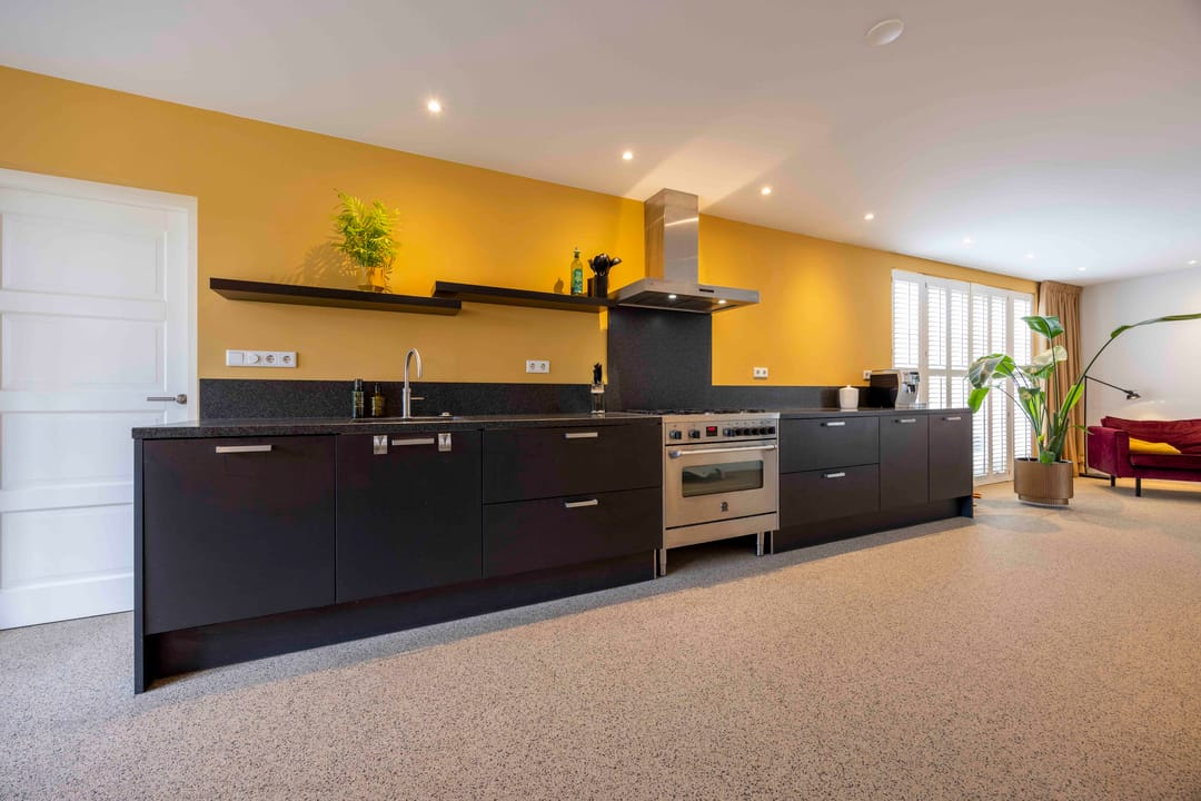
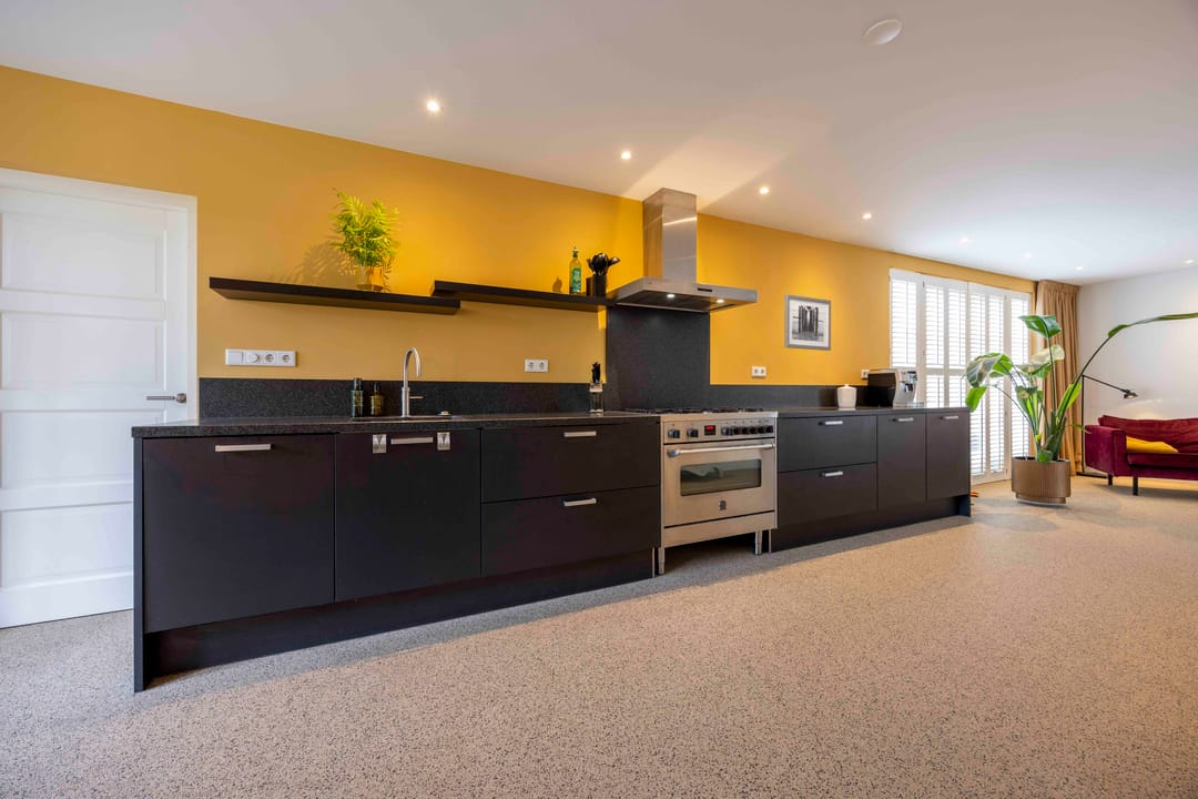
+ wall art [783,293,832,352]
